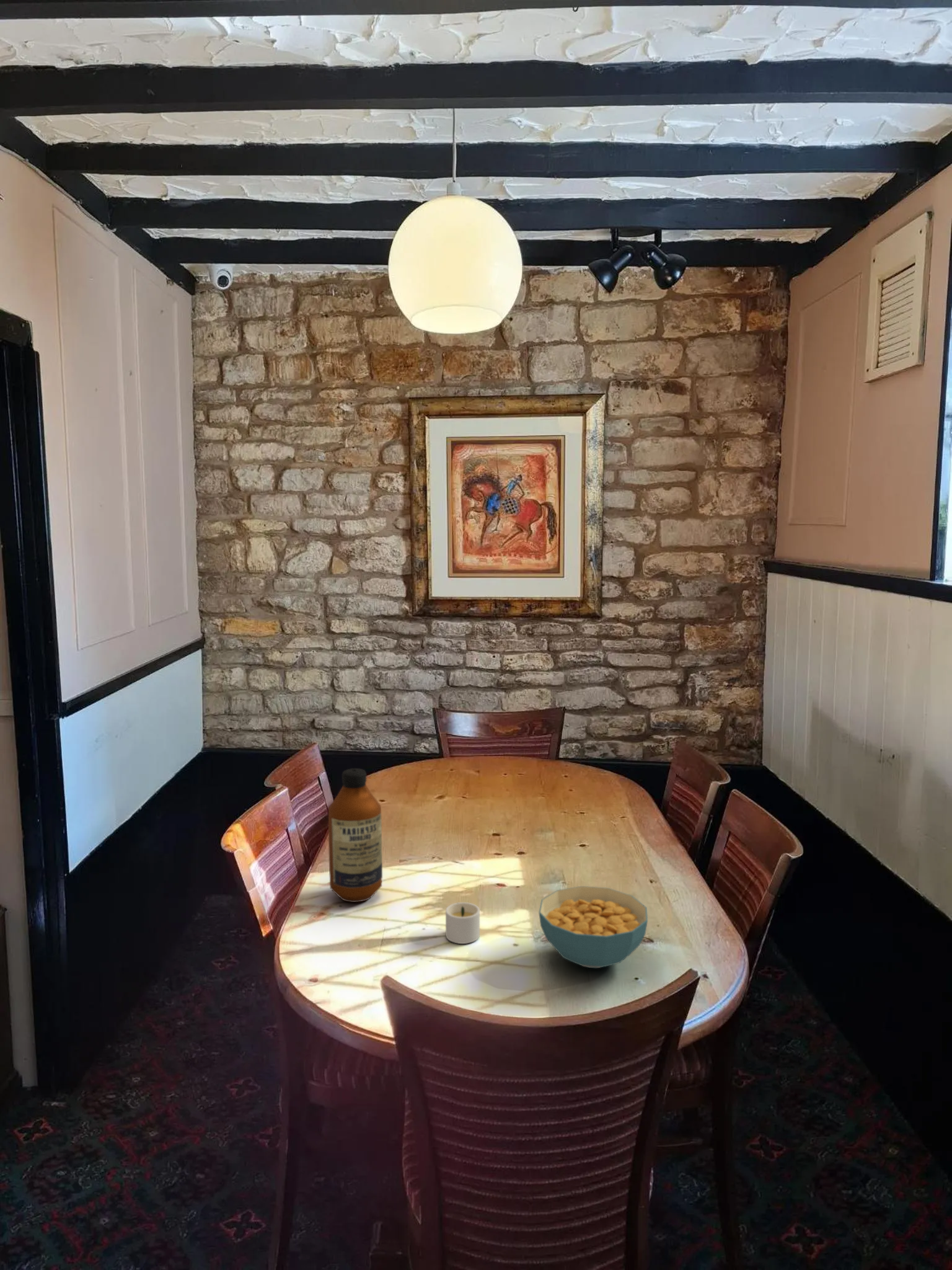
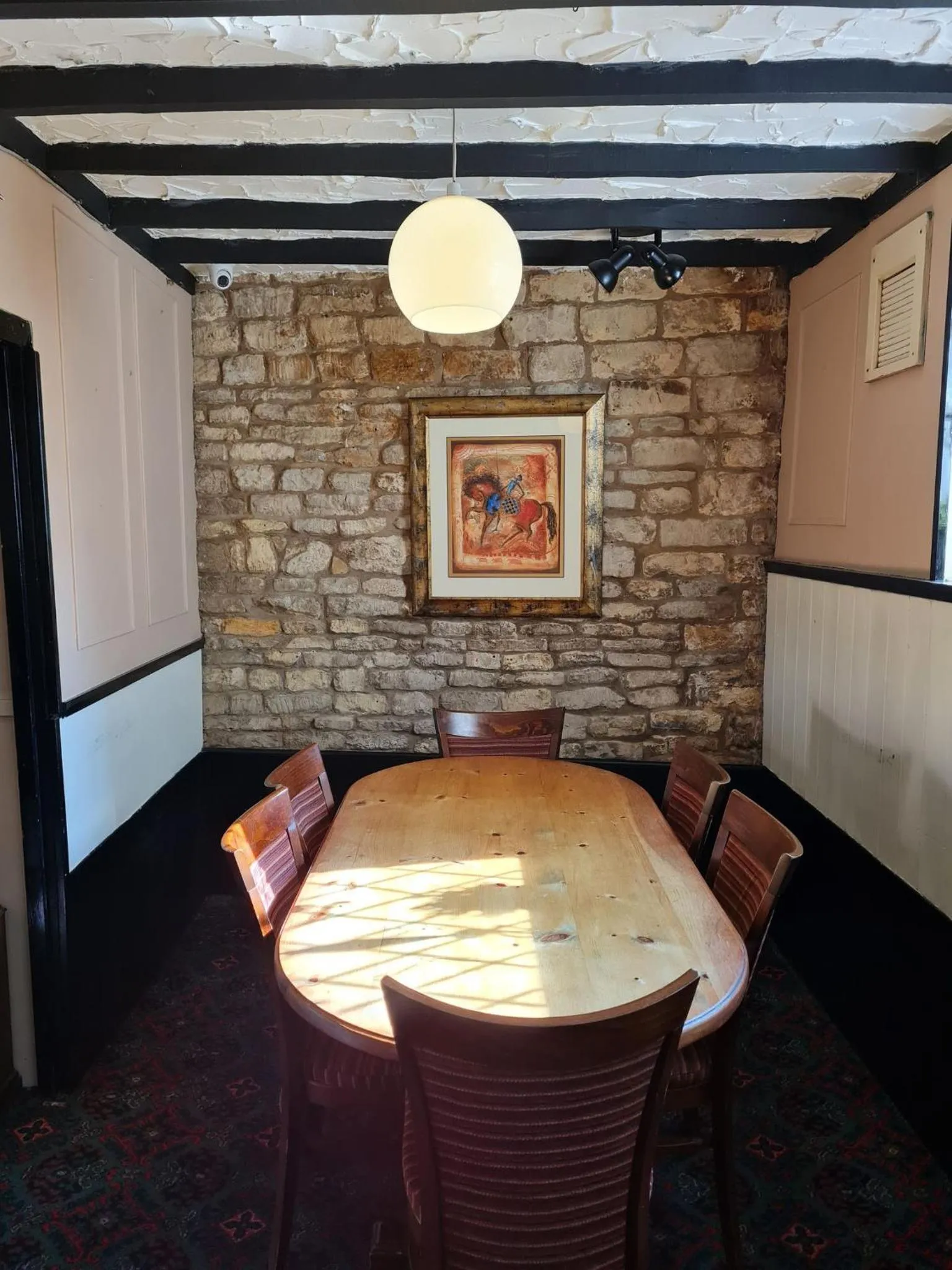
- bottle [328,768,383,903]
- cereal bowl [538,886,648,969]
- candle [445,902,480,944]
